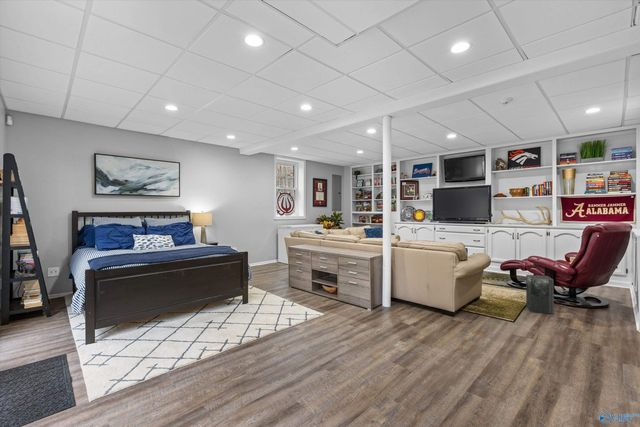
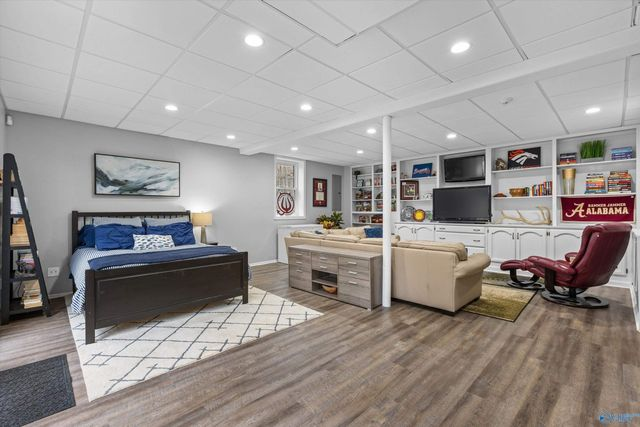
- speaker [525,274,555,315]
